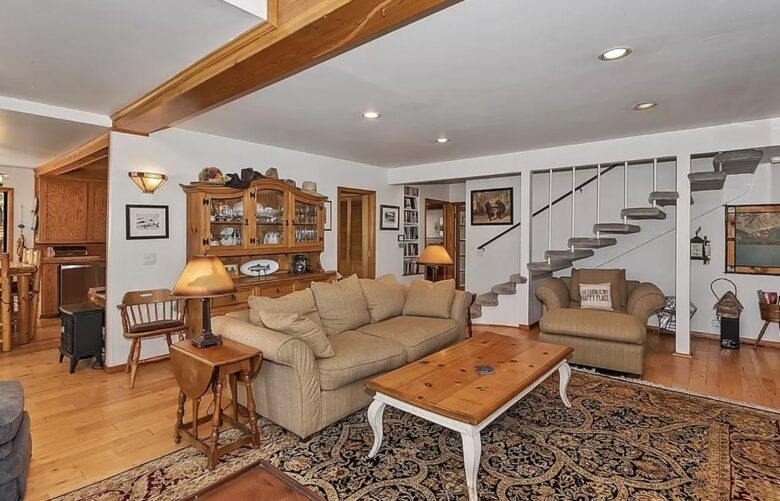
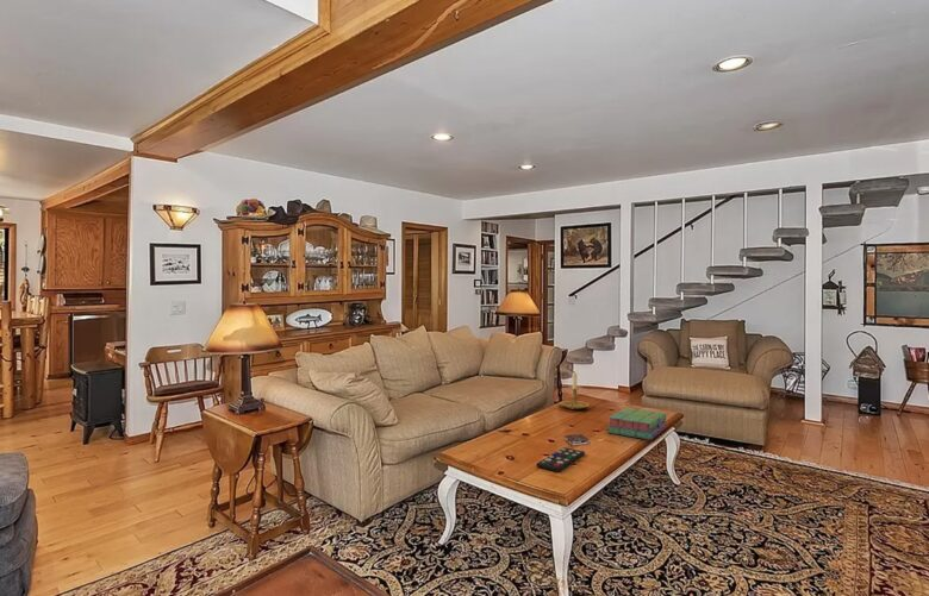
+ remote control [536,446,586,472]
+ stack of books [606,407,668,440]
+ candle holder [559,370,591,410]
